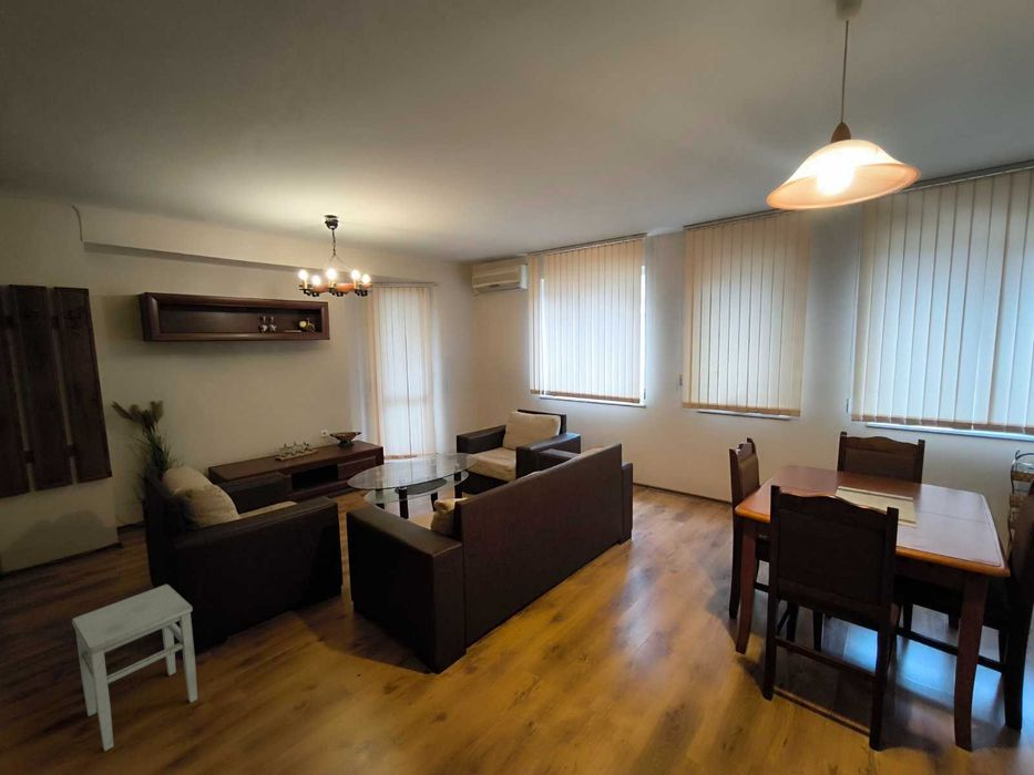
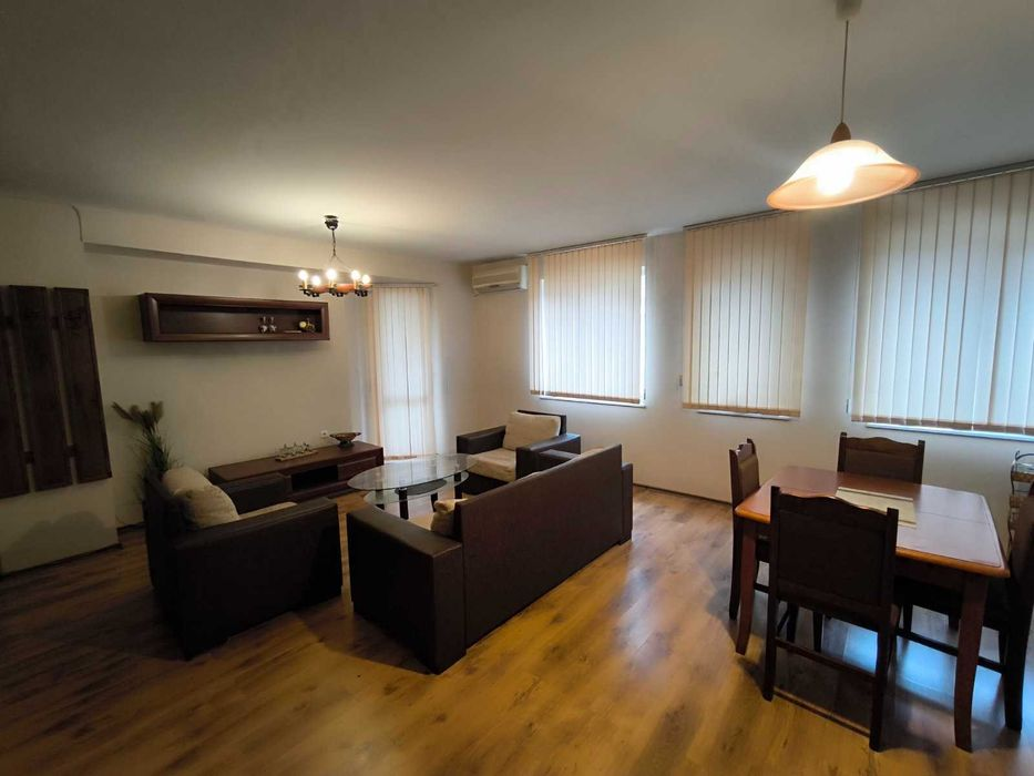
- stool [71,583,198,752]
